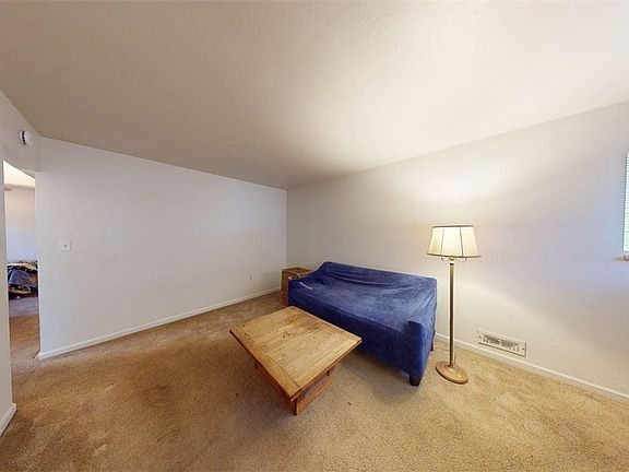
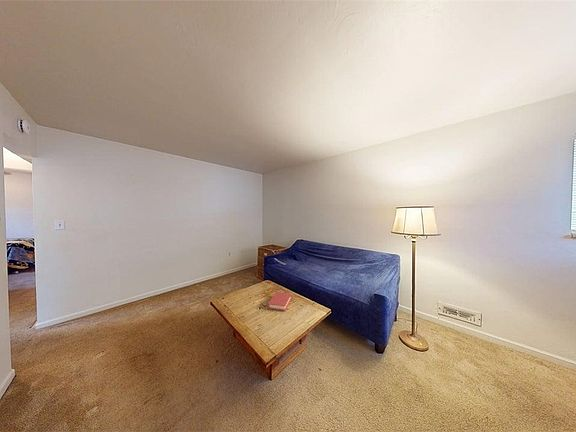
+ book [267,291,292,312]
